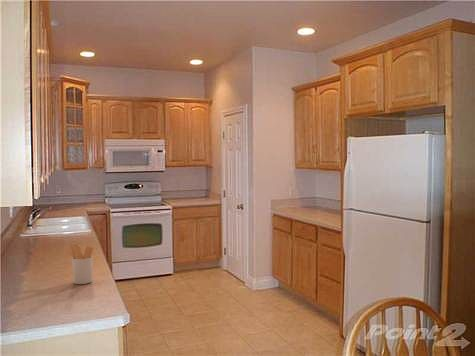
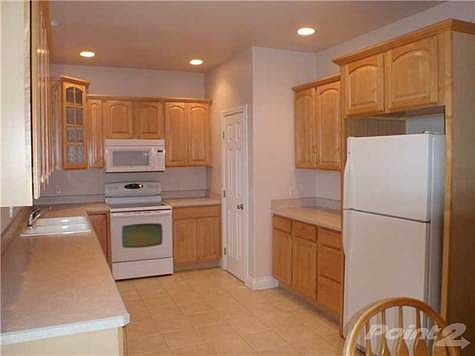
- utensil holder [63,243,94,285]
